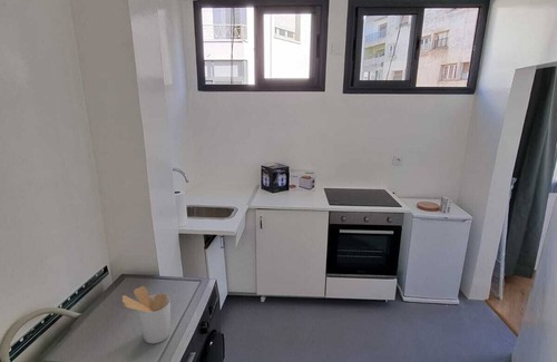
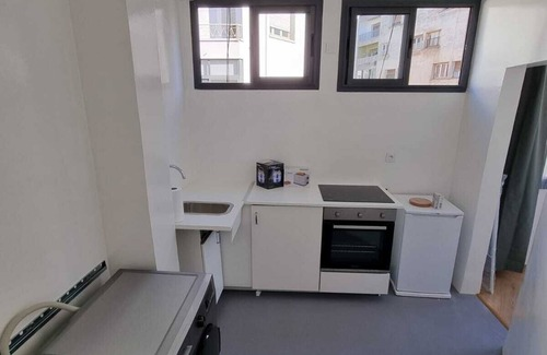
- utensil holder [121,285,172,344]
